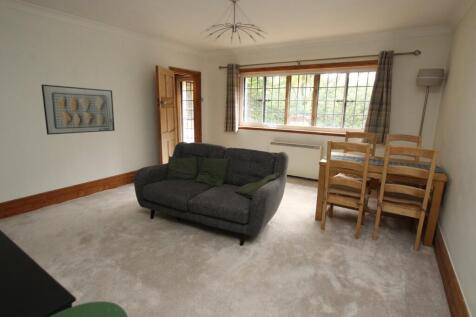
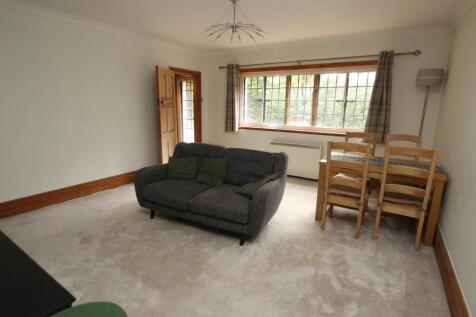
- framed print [40,83,116,136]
